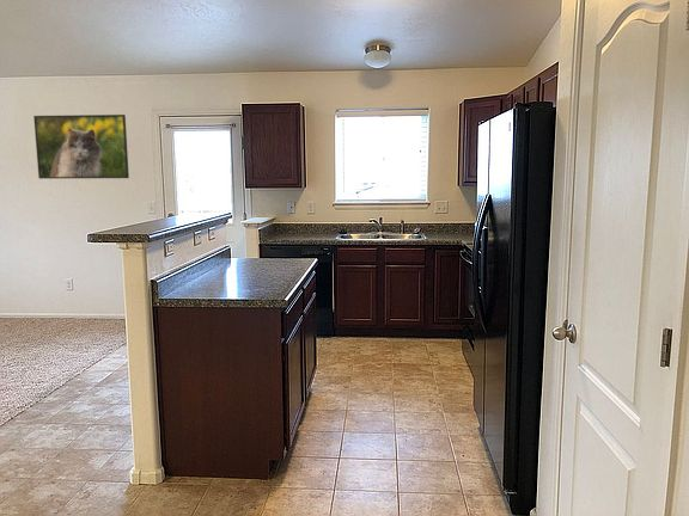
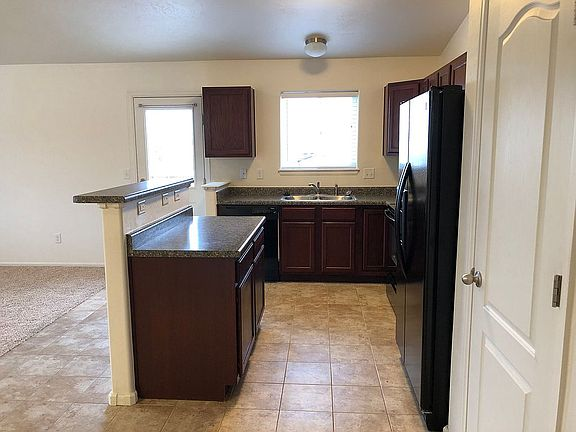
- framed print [32,113,130,180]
